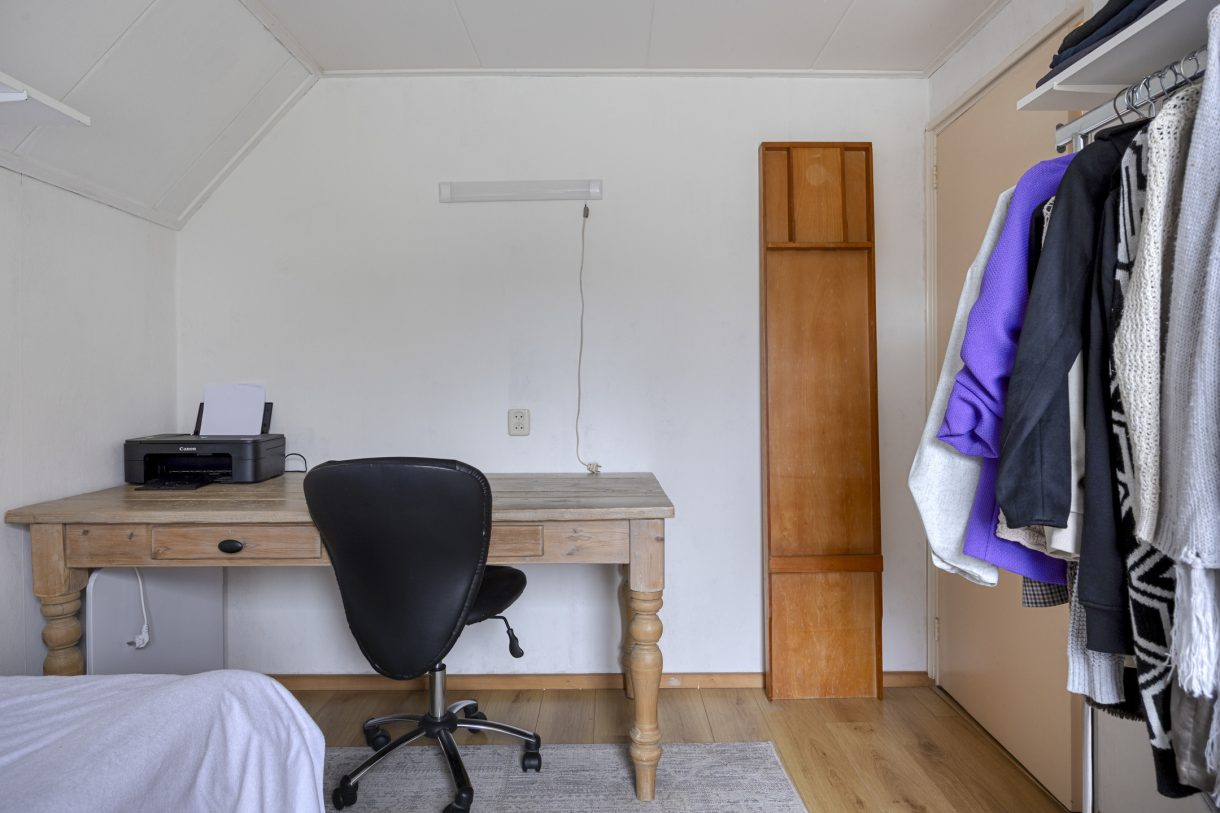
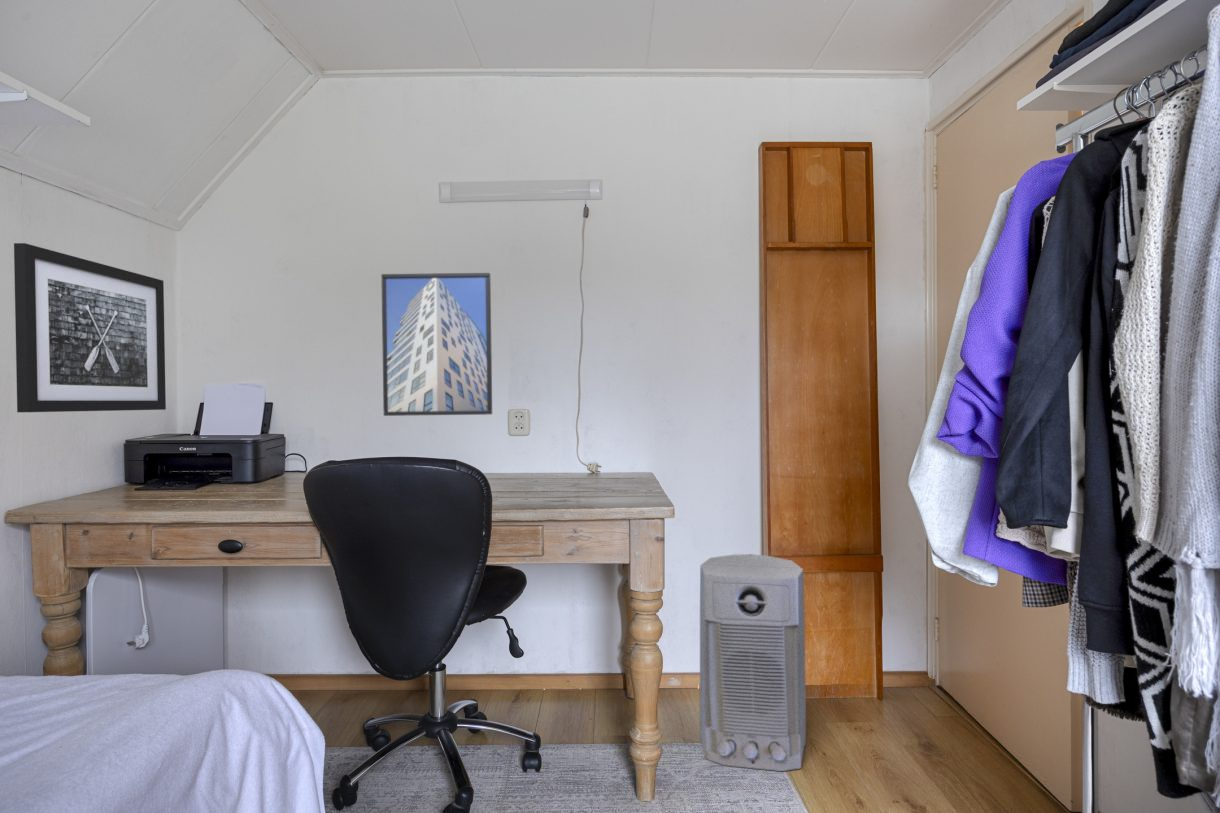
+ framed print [380,272,493,417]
+ wall art [13,242,167,413]
+ air purifier [699,553,807,772]
